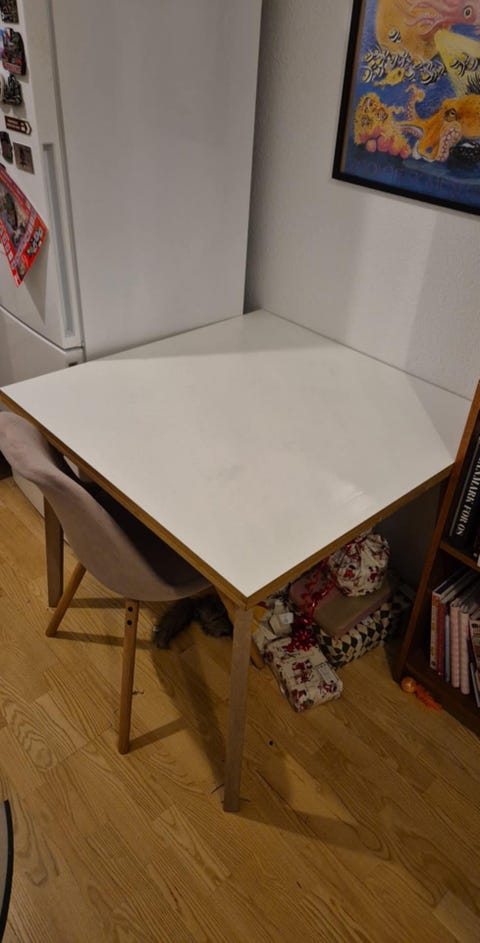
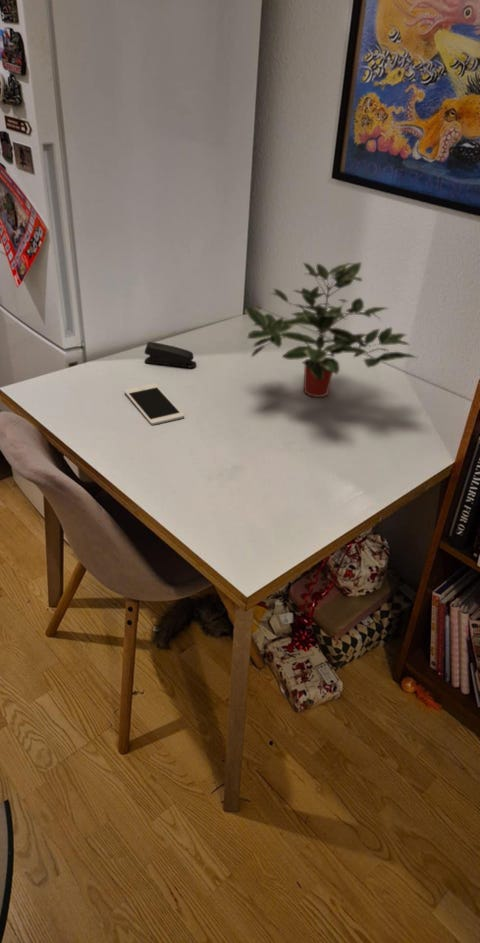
+ potted plant [244,261,419,398]
+ cell phone [123,383,185,426]
+ stapler [144,341,197,369]
